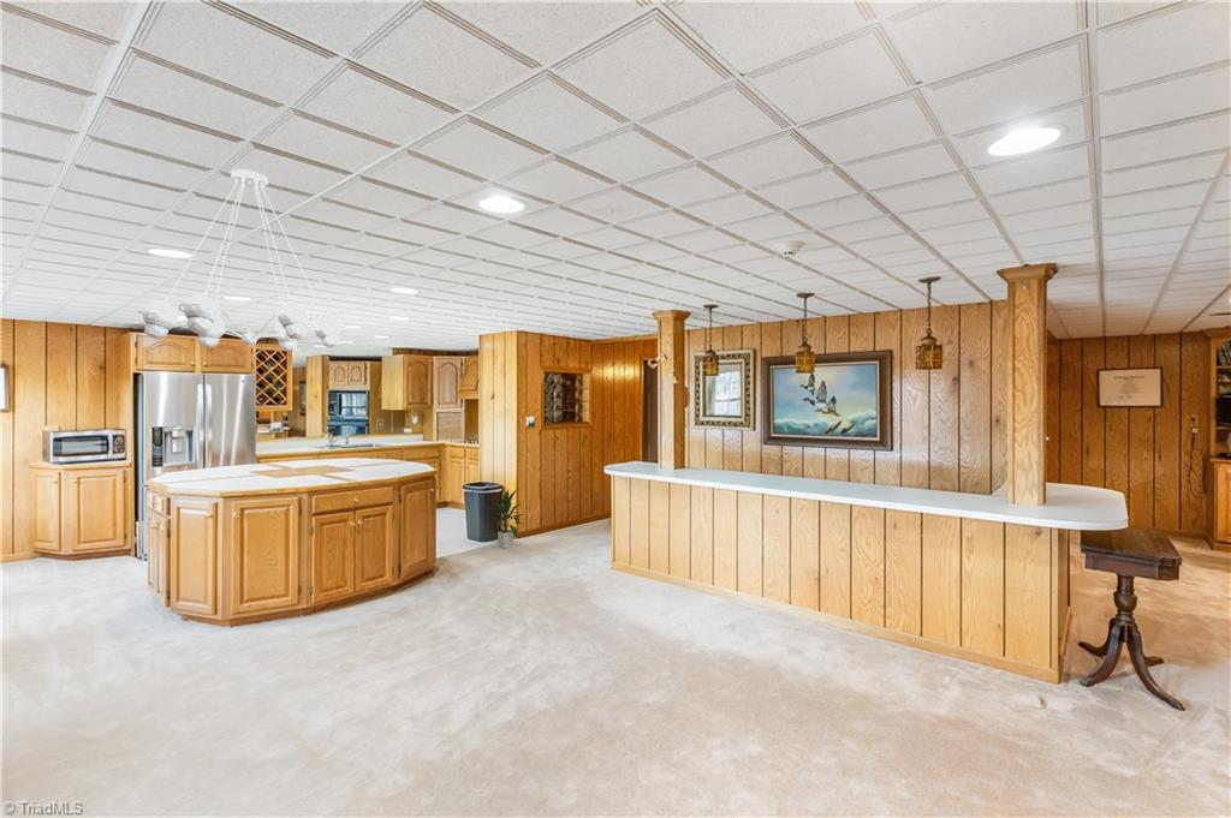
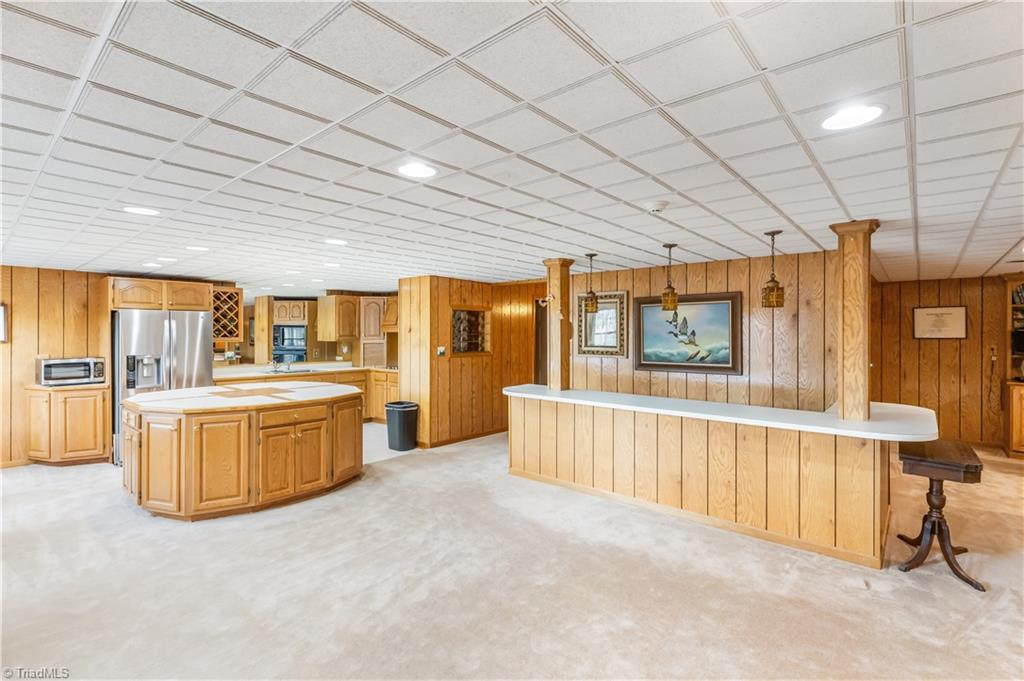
- indoor plant [481,488,528,549]
- chandelier [137,168,346,352]
